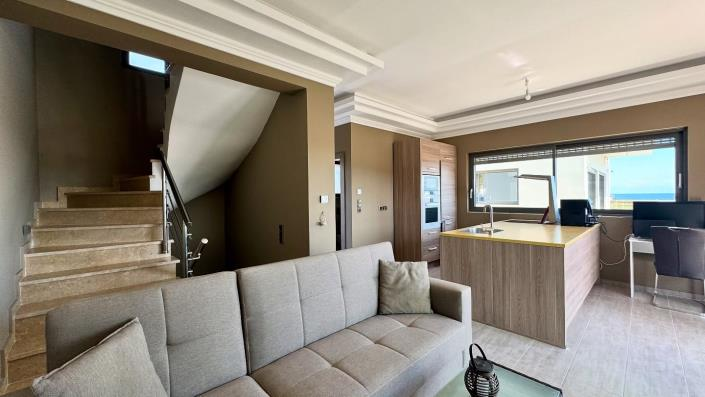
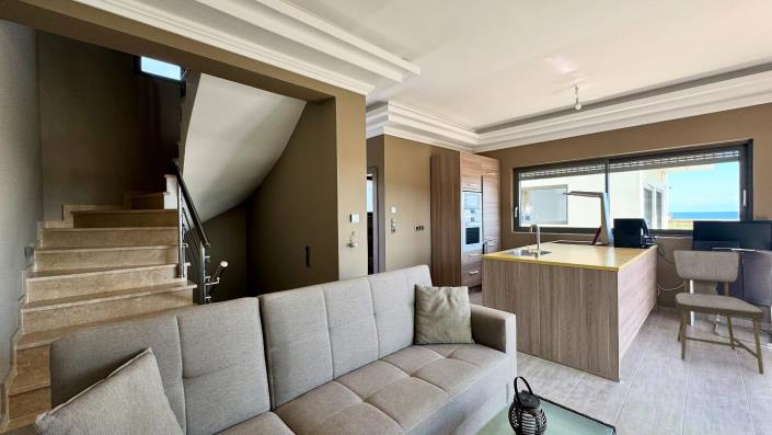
+ dining chair [670,249,765,375]
